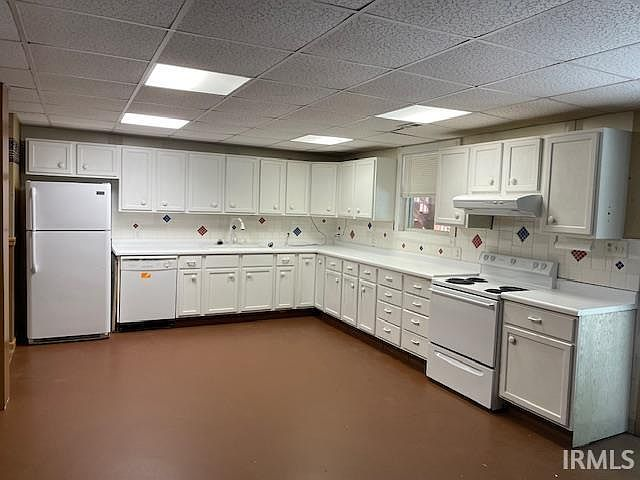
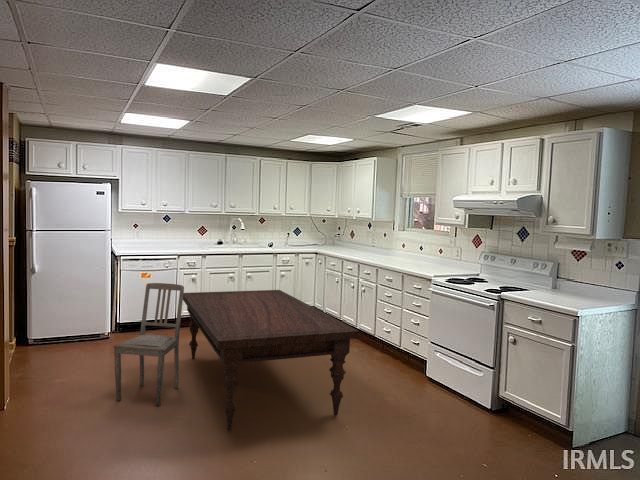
+ dining chair [112,282,185,407]
+ dining table [183,289,360,432]
